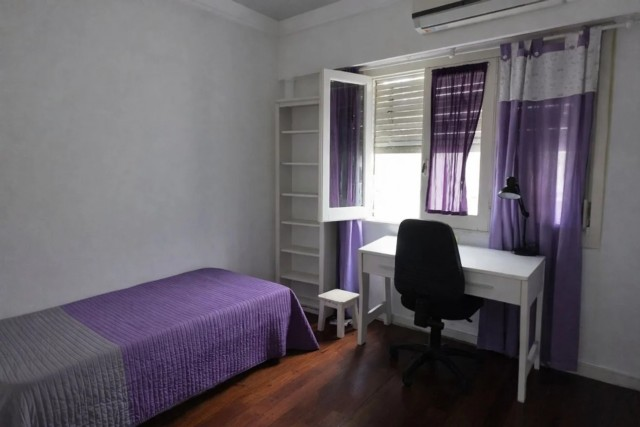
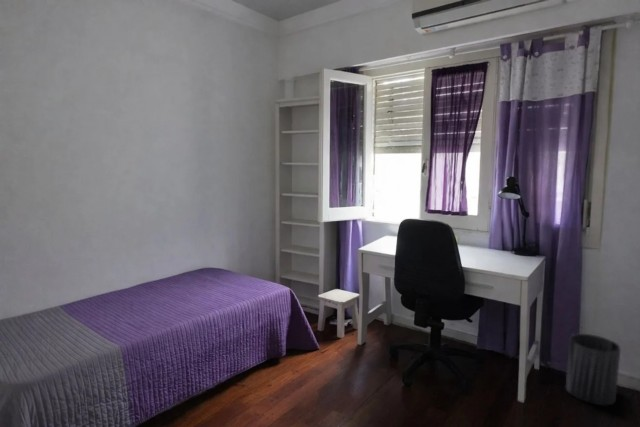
+ trash can [565,333,622,406]
